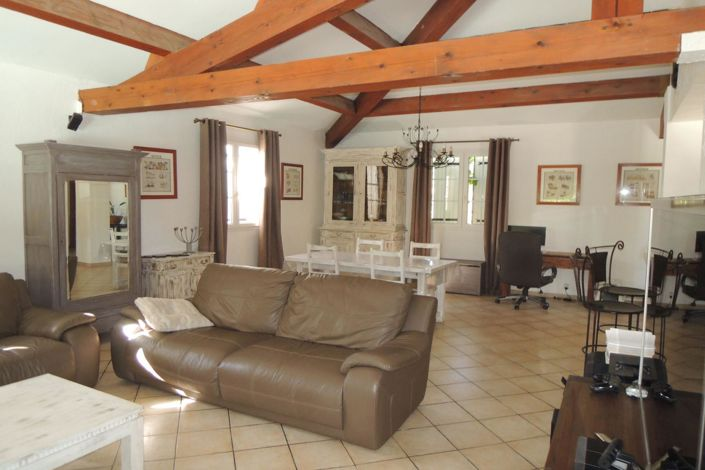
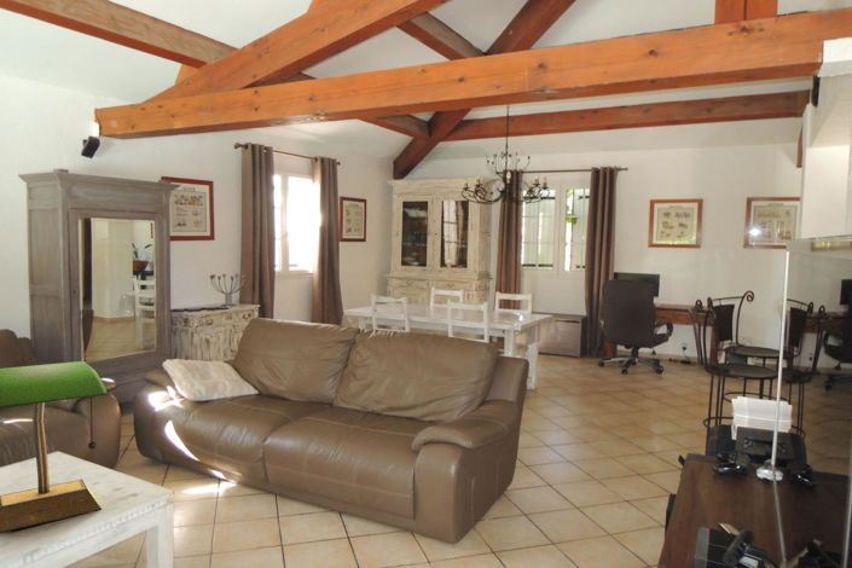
+ table lamp [0,360,109,534]
